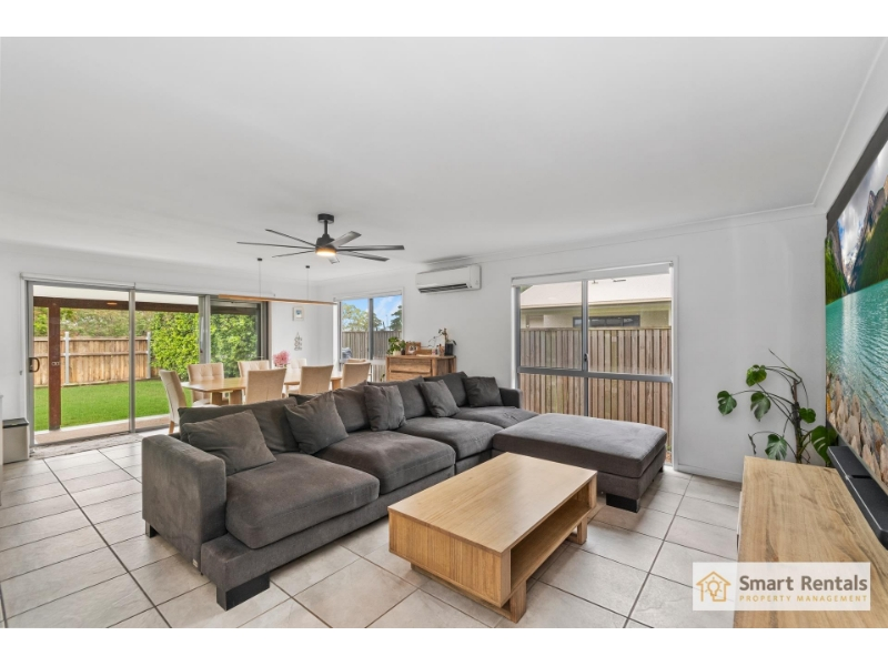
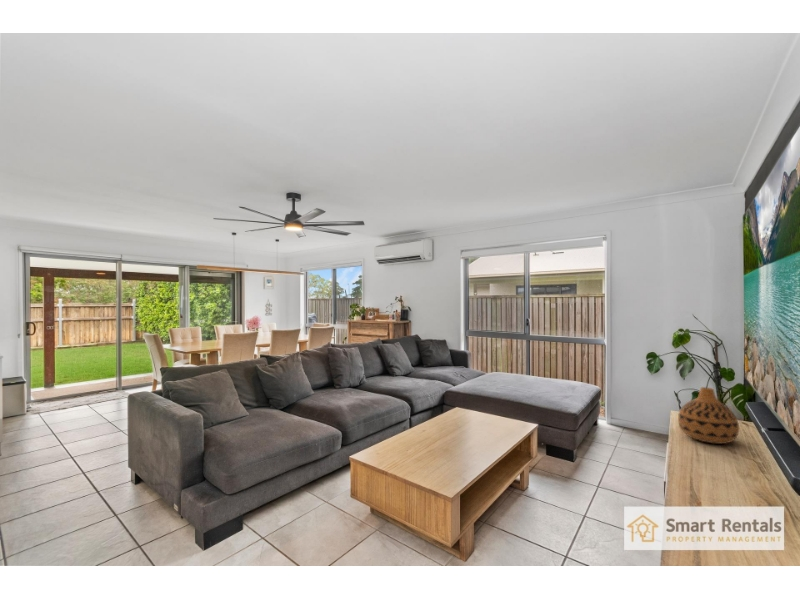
+ vase [677,386,740,445]
